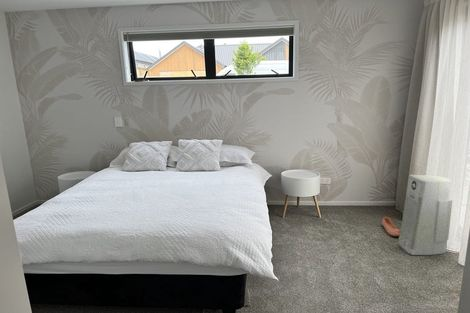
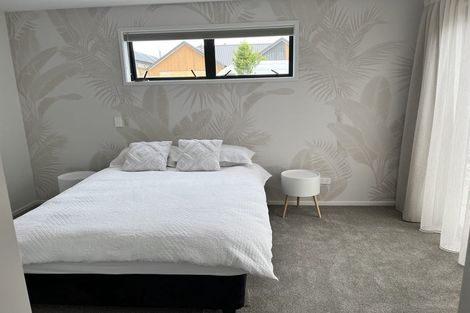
- shoe [381,216,401,238]
- air purifier [398,174,453,256]
